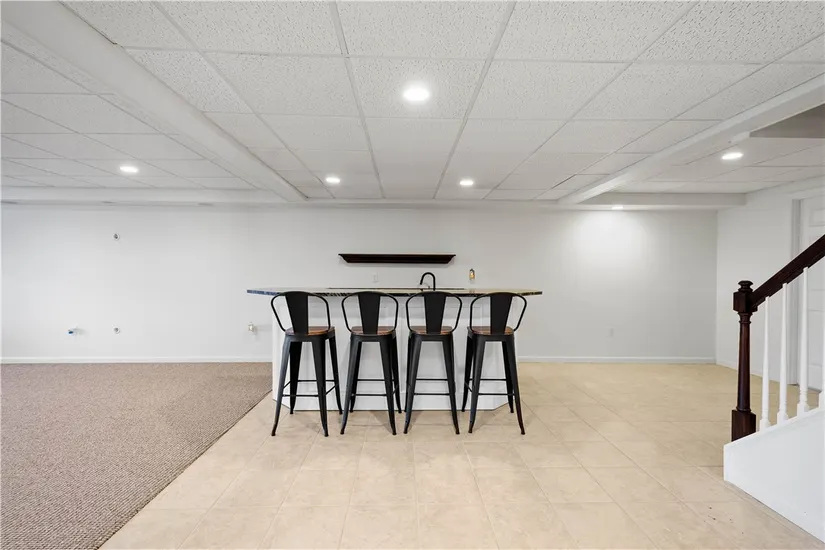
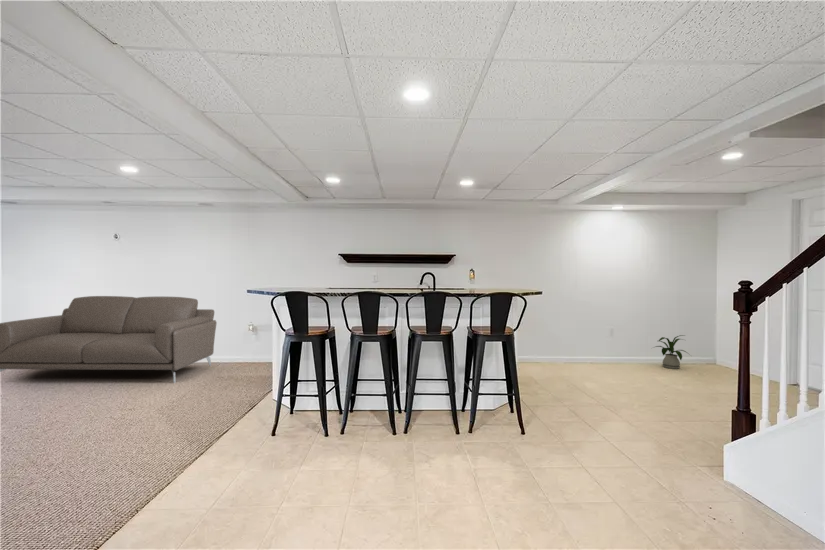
+ sofa [0,295,218,384]
+ house plant [652,334,691,370]
